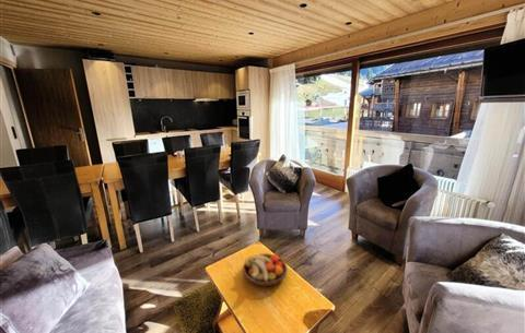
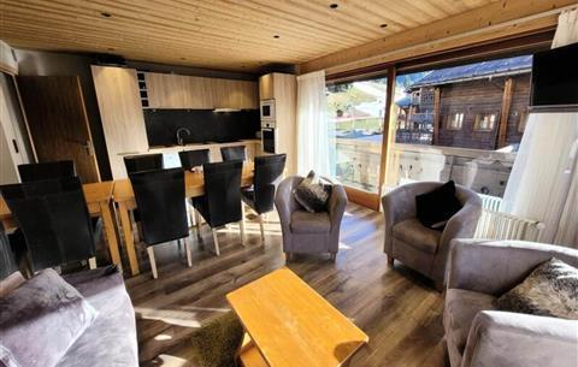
- fruit bowl [242,252,288,287]
